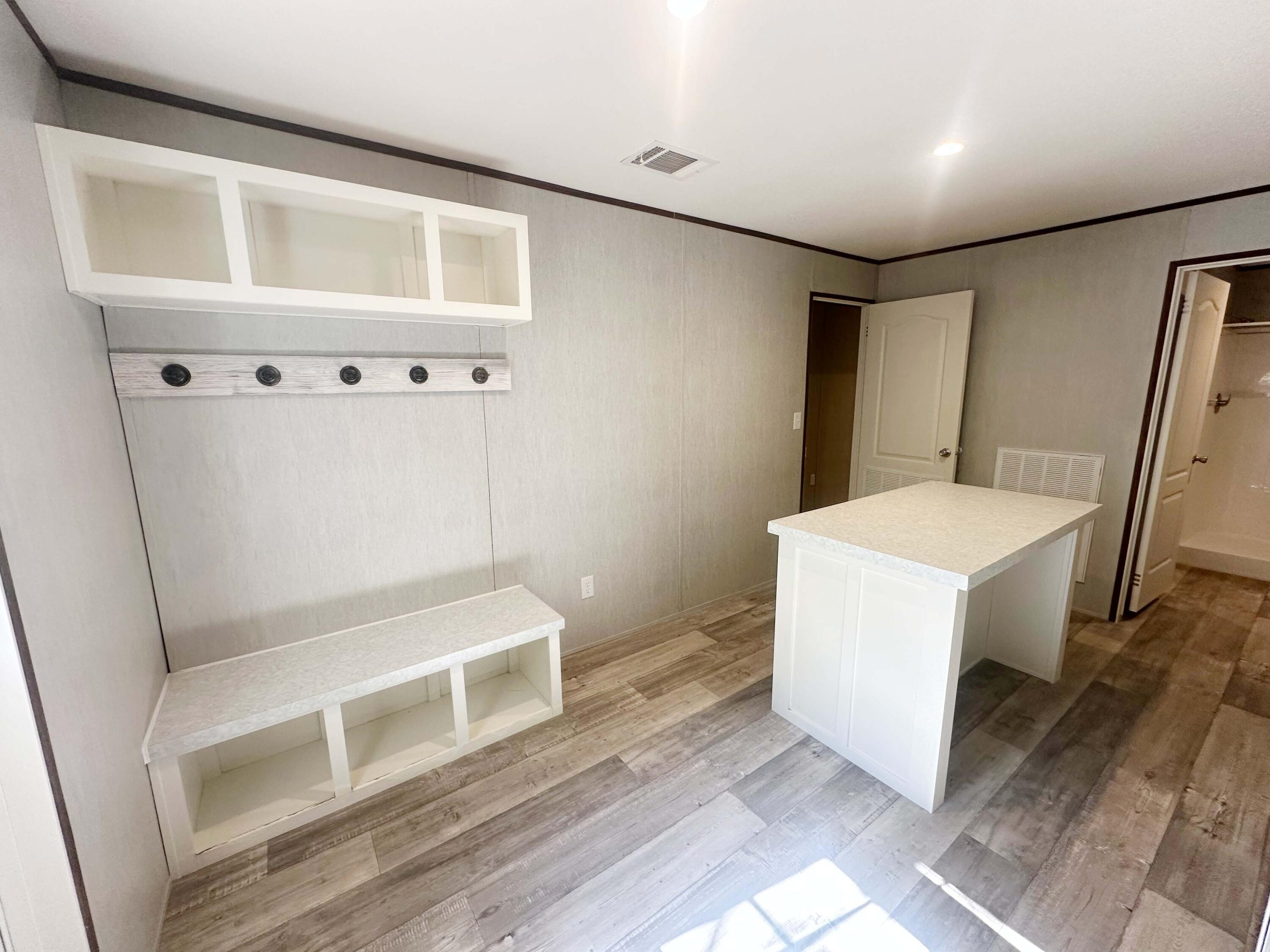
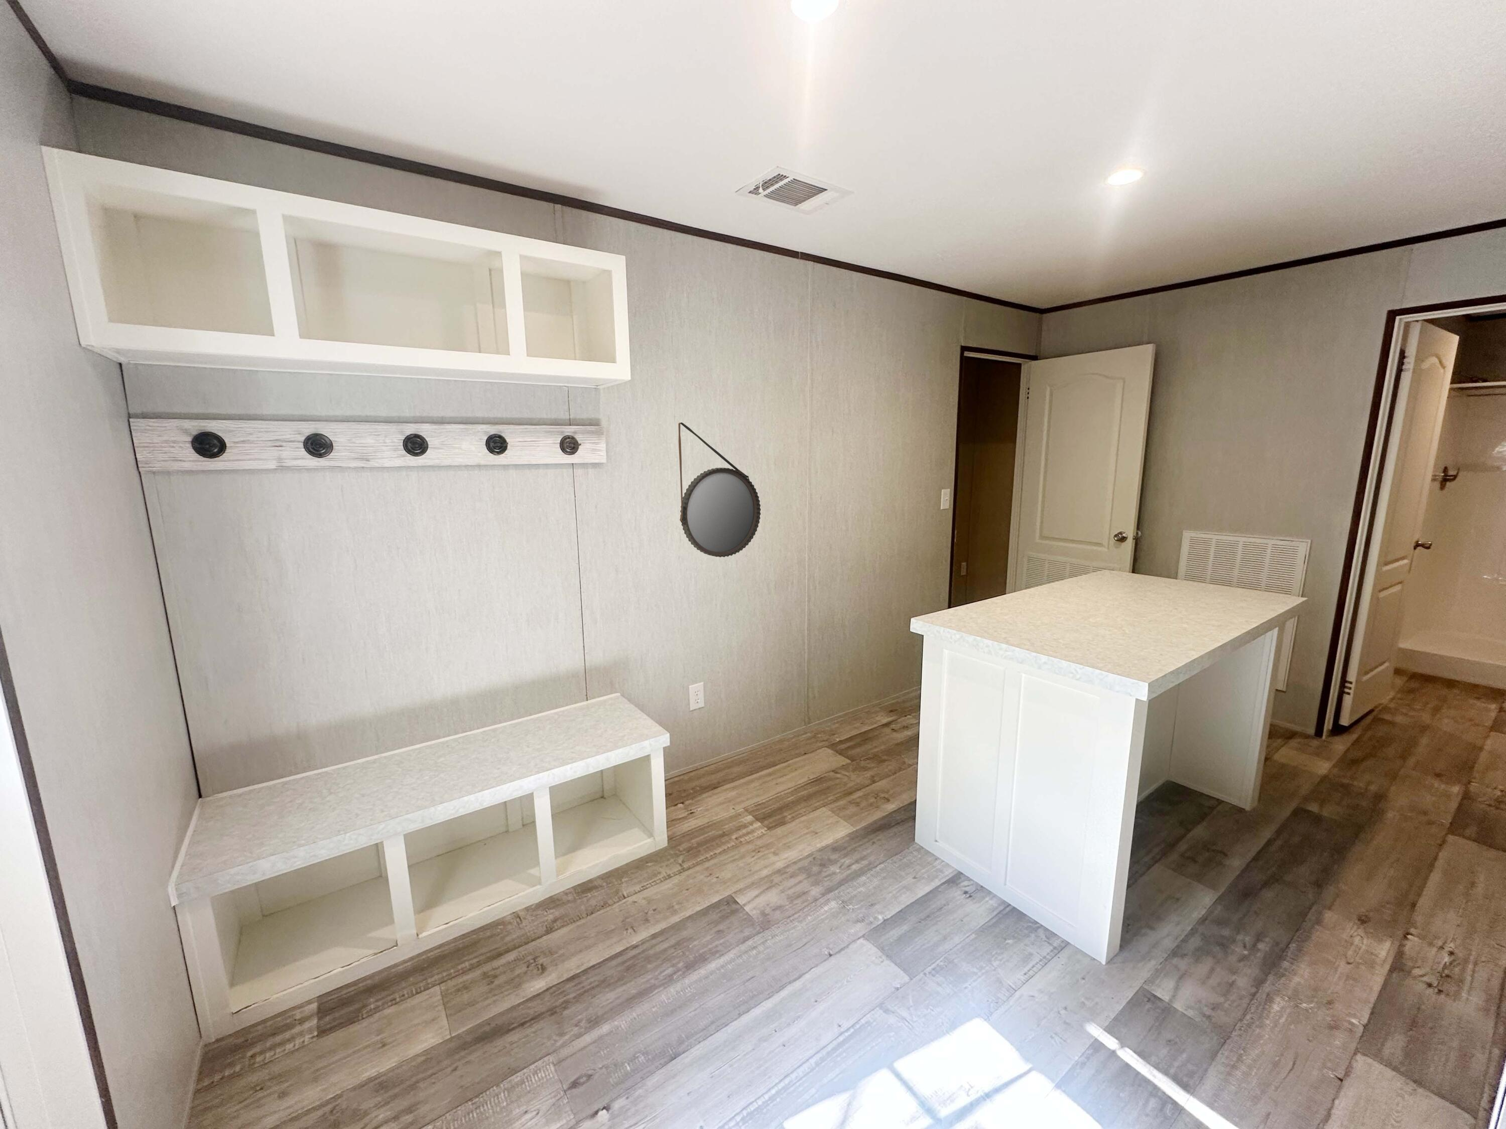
+ home mirror [678,422,761,557]
